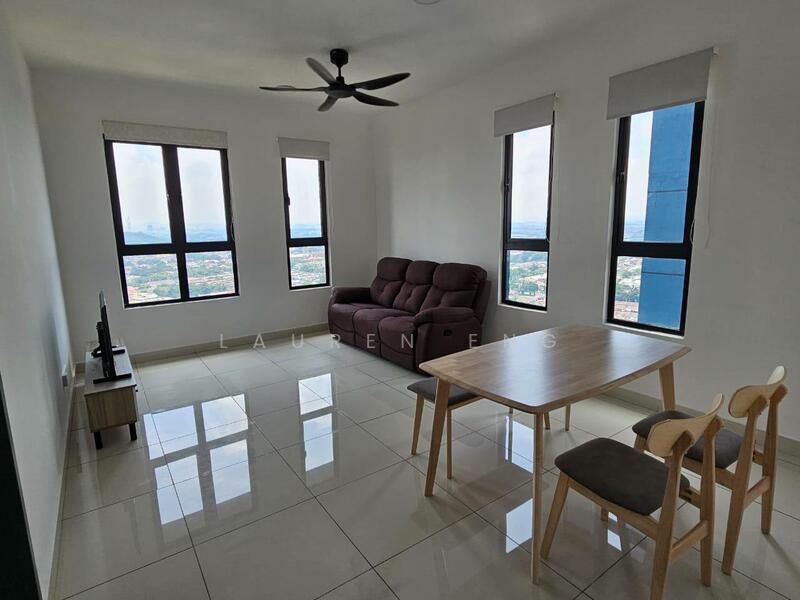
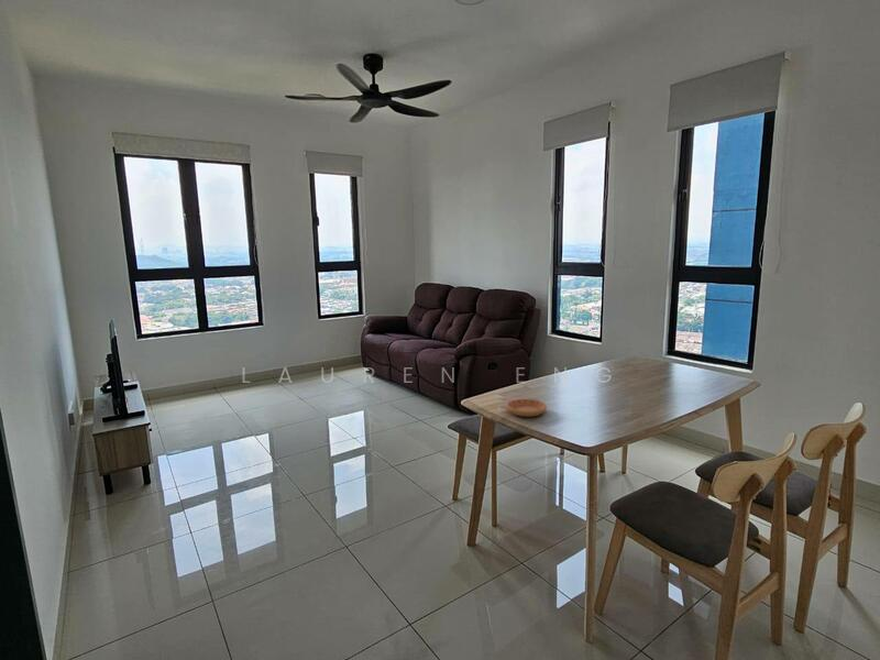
+ saucer [505,398,548,418]
